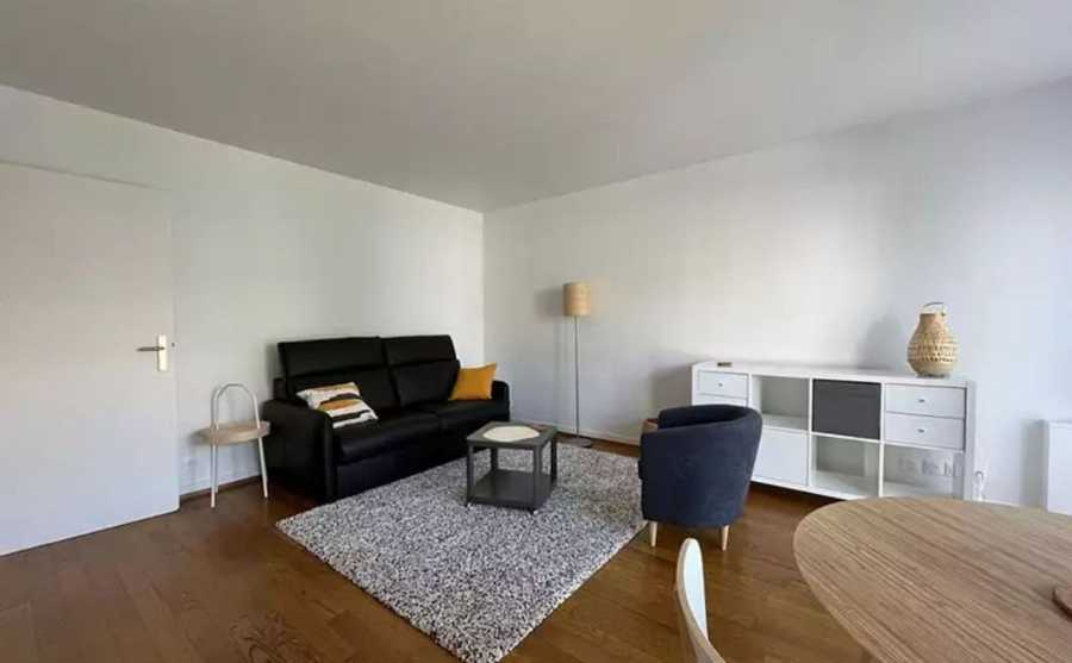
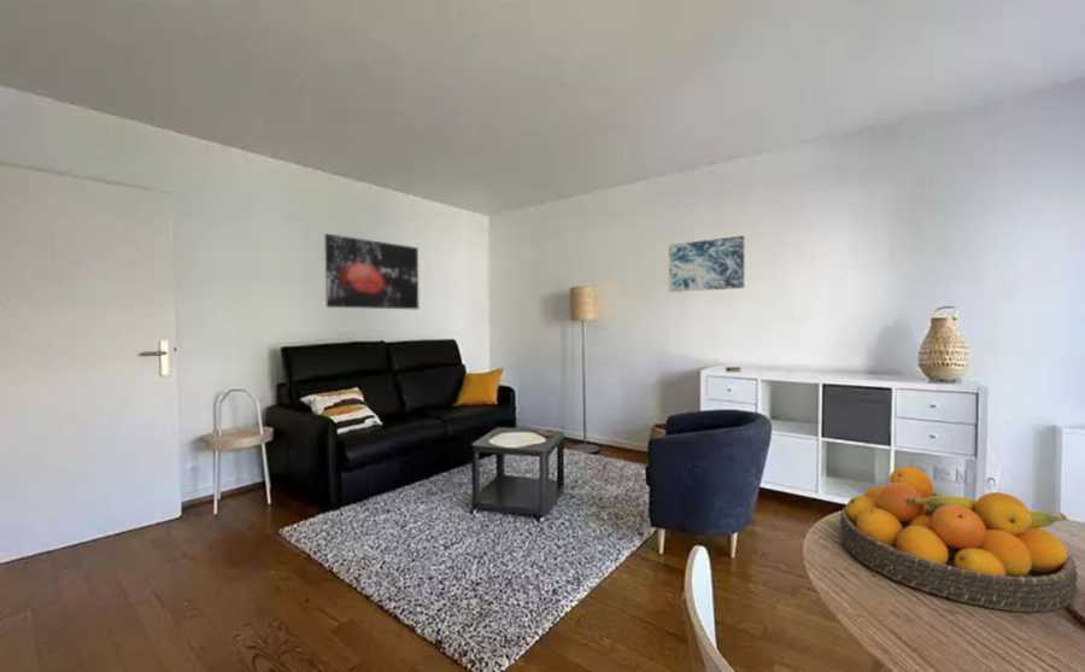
+ wall art [323,233,420,310]
+ wall art [668,235,745,293]
+ fruit bowl [839,466,1079,613]
